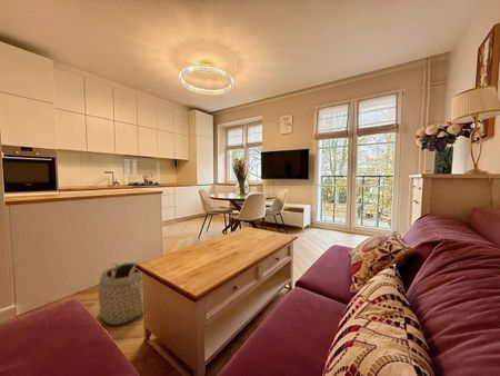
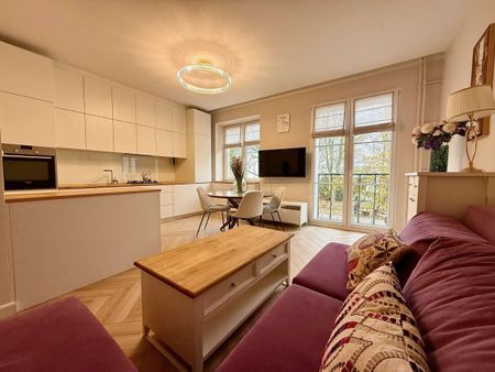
- basket [98,260,144,326]
